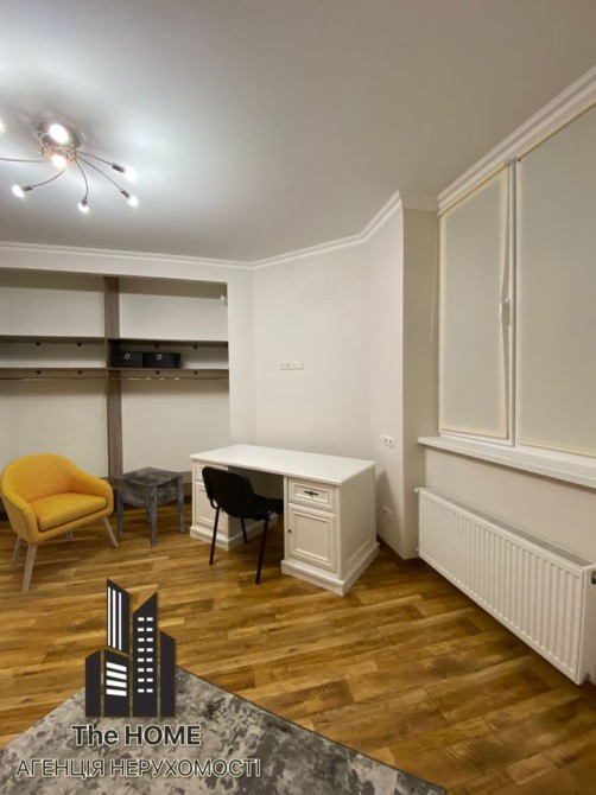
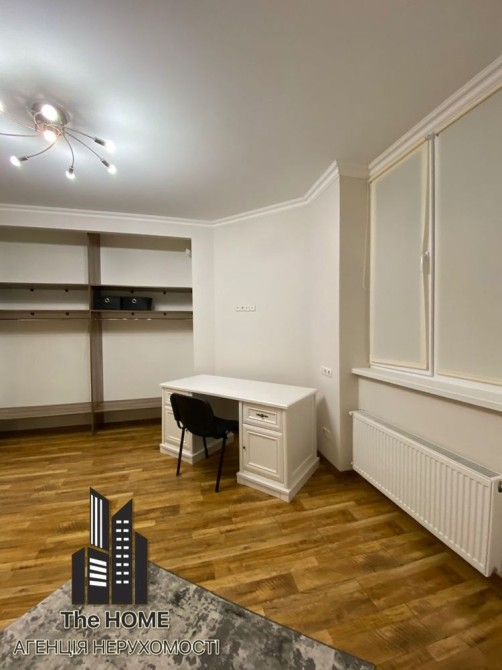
- armchair [0,452,119,593]
- side table [113,465,185,549]
